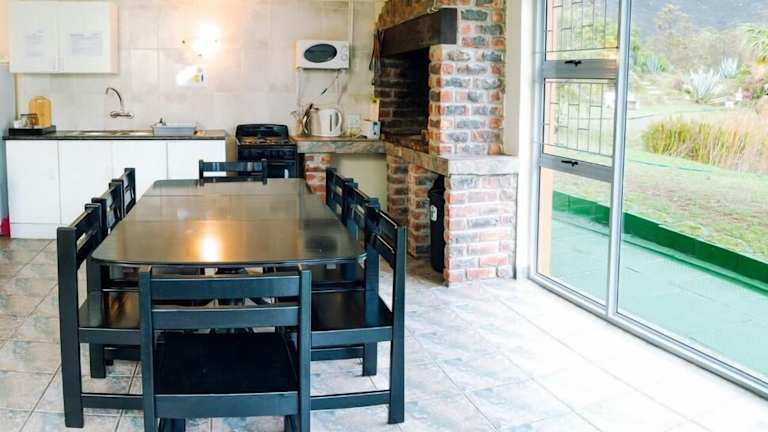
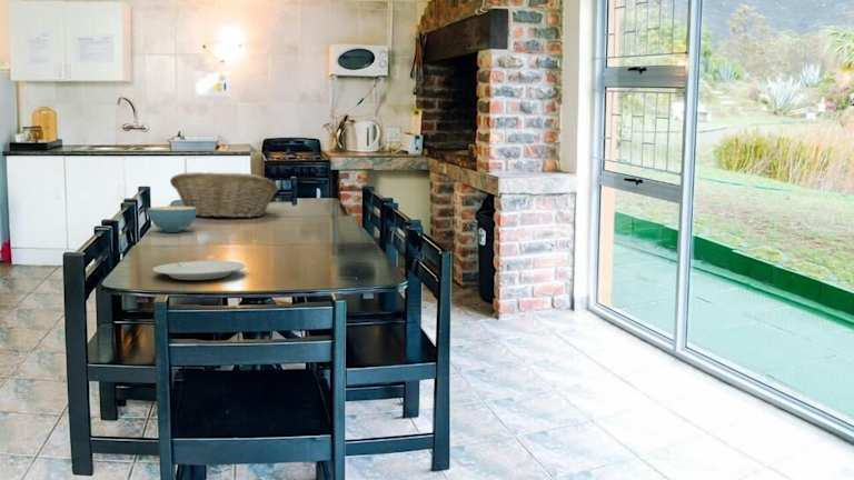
+ cereal bowl [147,206,197,233]
+ chinaware [151,260,246,281]
+ fruit basket [169,171,280,219]
